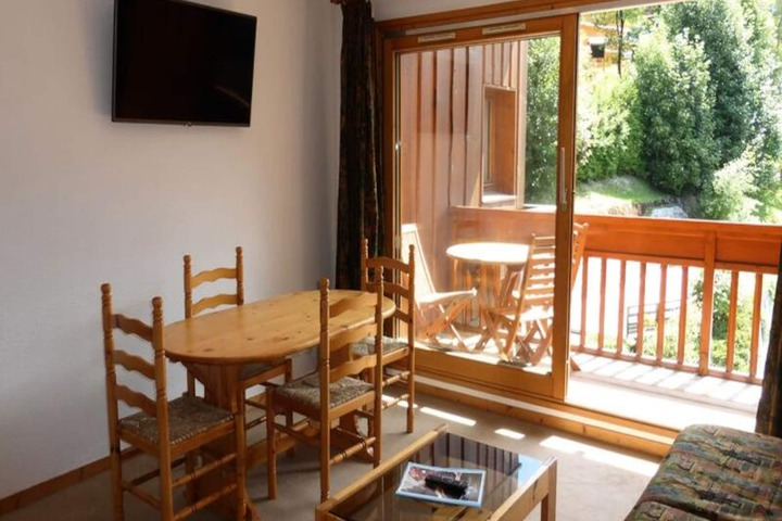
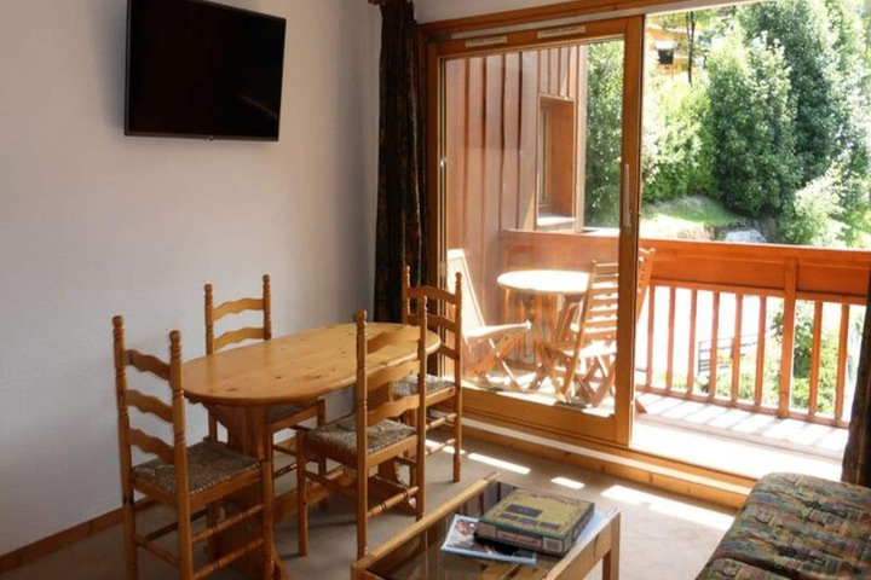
+ video game box [477,486,596,558]
